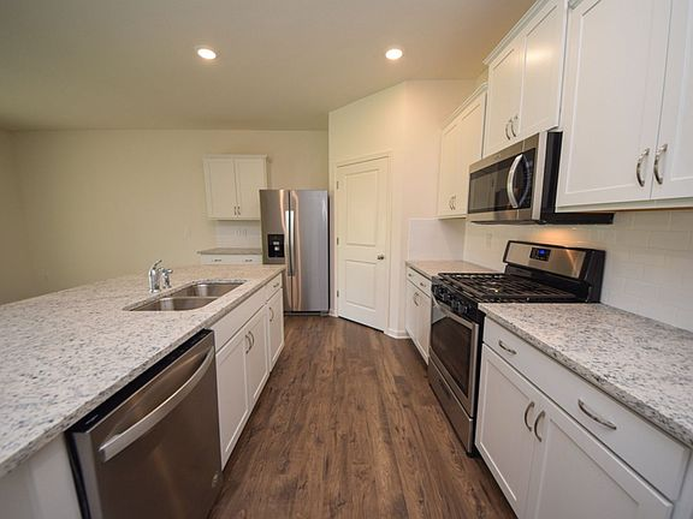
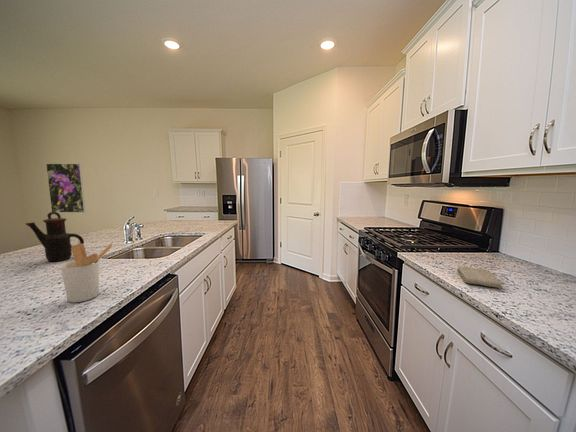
+ washcloth [456,265,503,289]
+ utensil holder [60,242,113,303]
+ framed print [45,163,86,213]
+ teapot [24,211,85,263]
